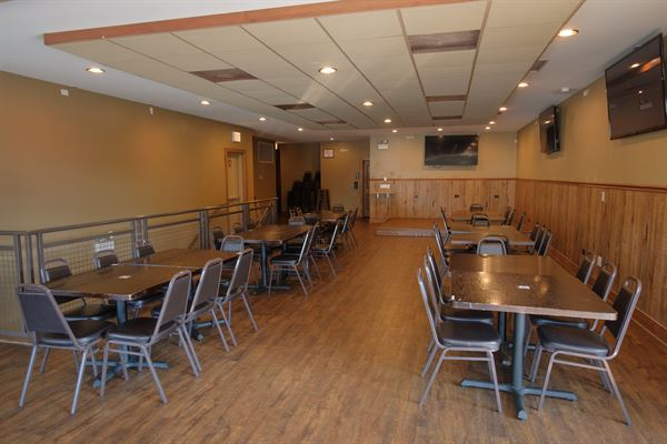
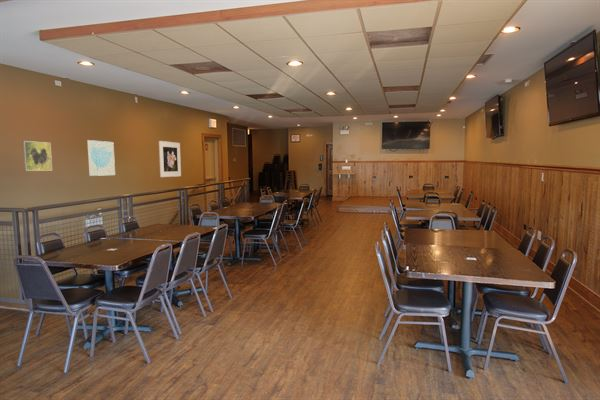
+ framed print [21,140,53,172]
+ wall art [86,139,116,177]
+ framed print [158,140,182,178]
